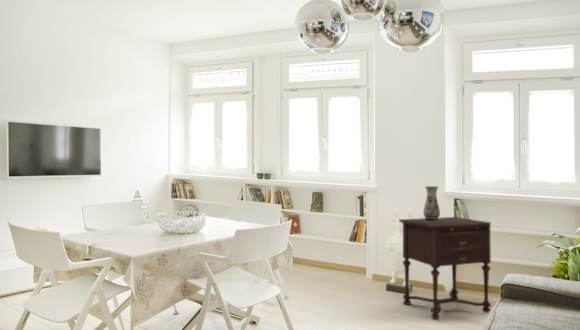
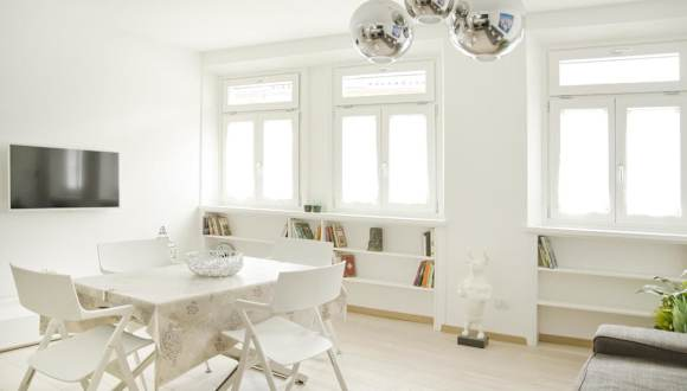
- side table [398,216,492,321]
- vase [422,185,441,221]
